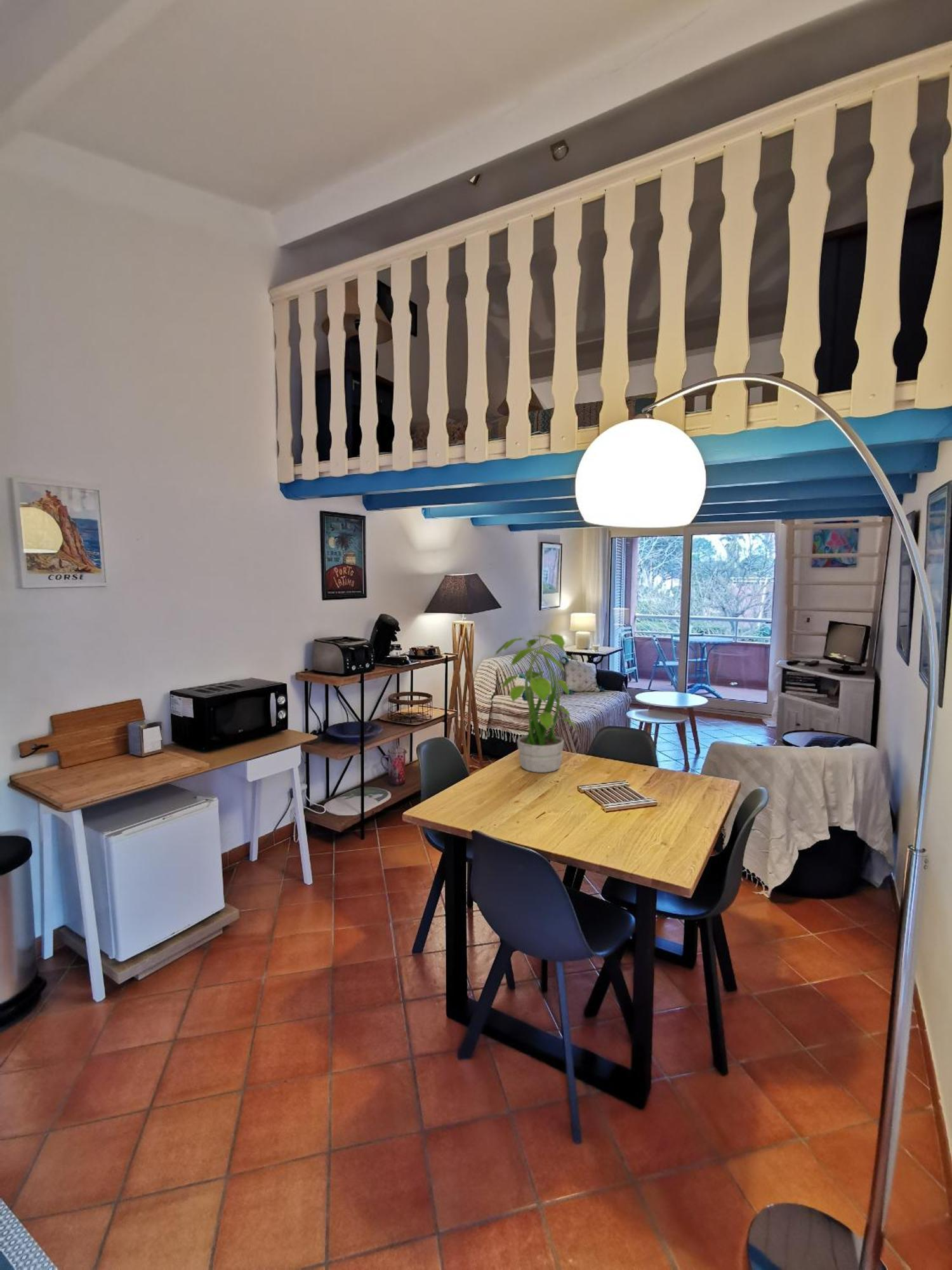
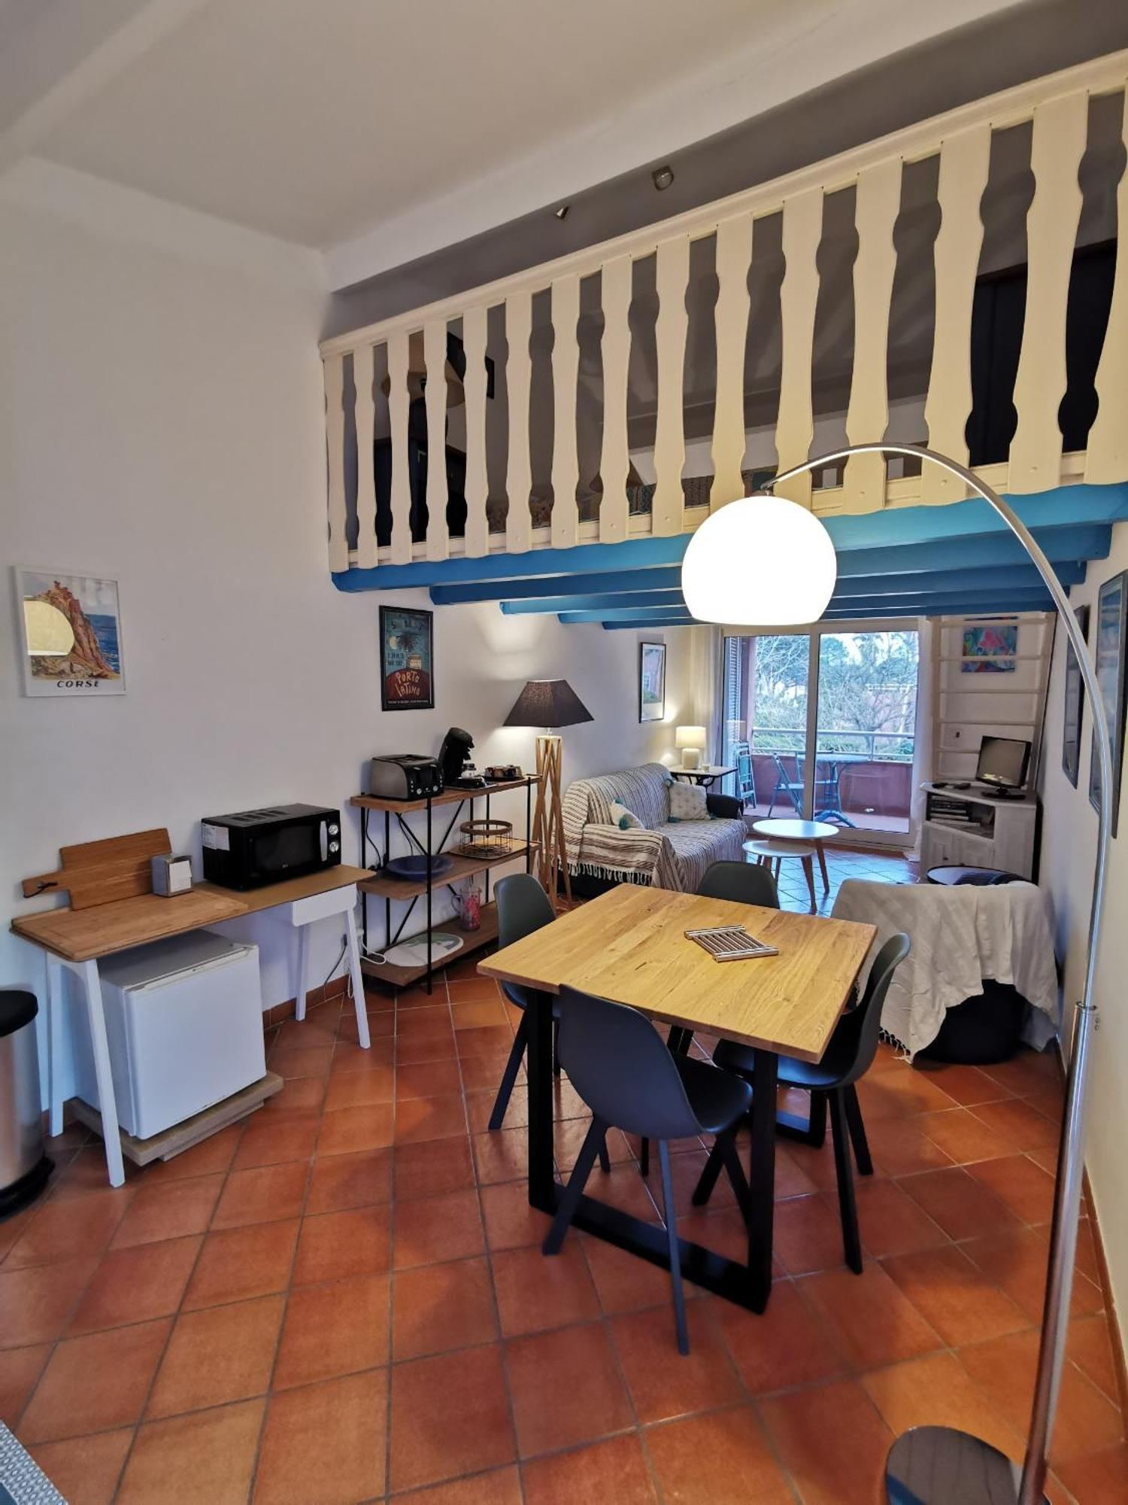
- potted plant [494,629,583,773]
